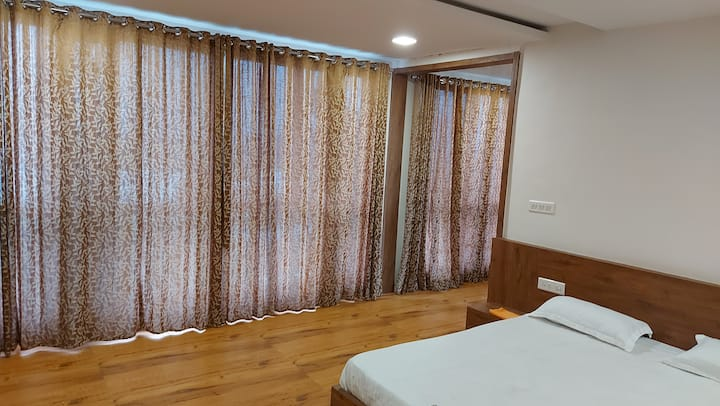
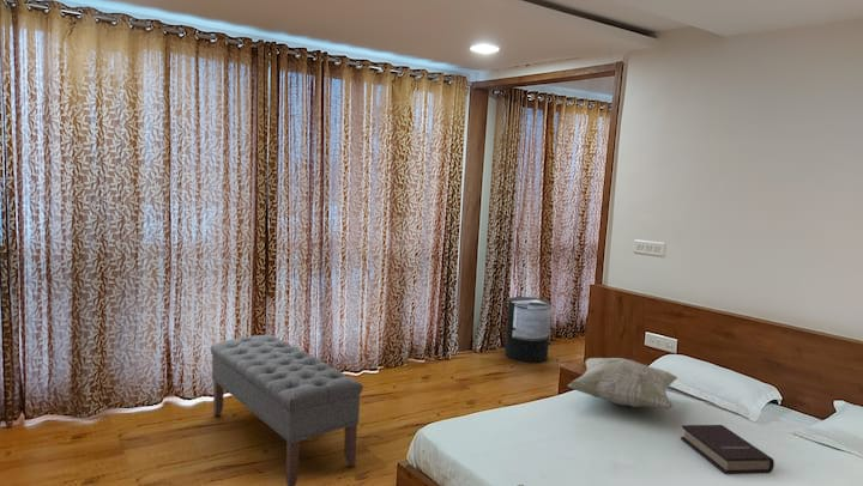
+ trash can [503,296,553,364]
+ decorative pillow [567,357,678,409]
+ bench [210,334,364,486]
+ book [680,424,776,475]
